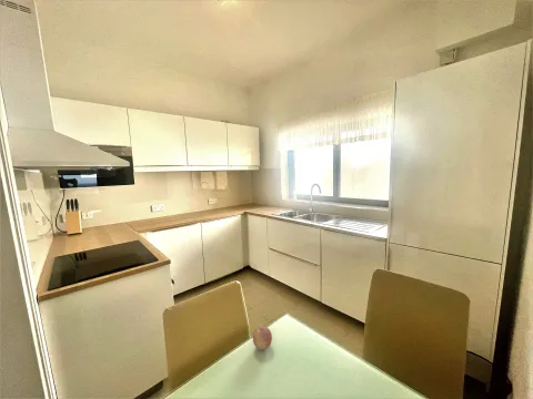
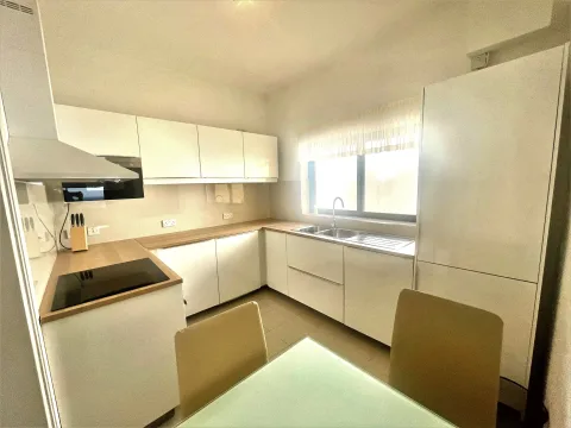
- fruit [252,325,273,350]
